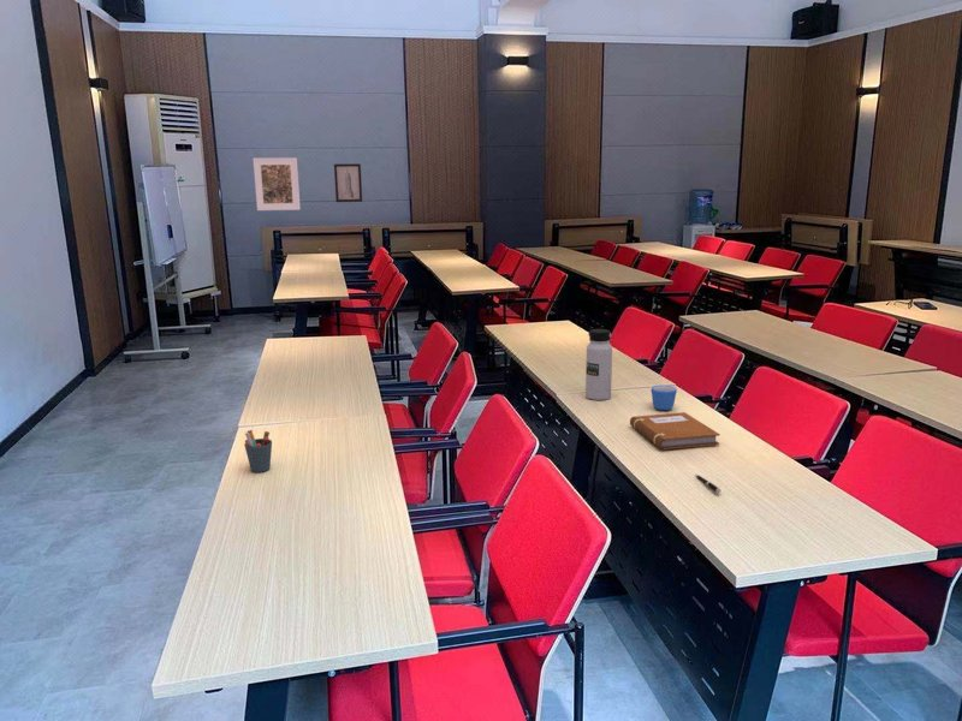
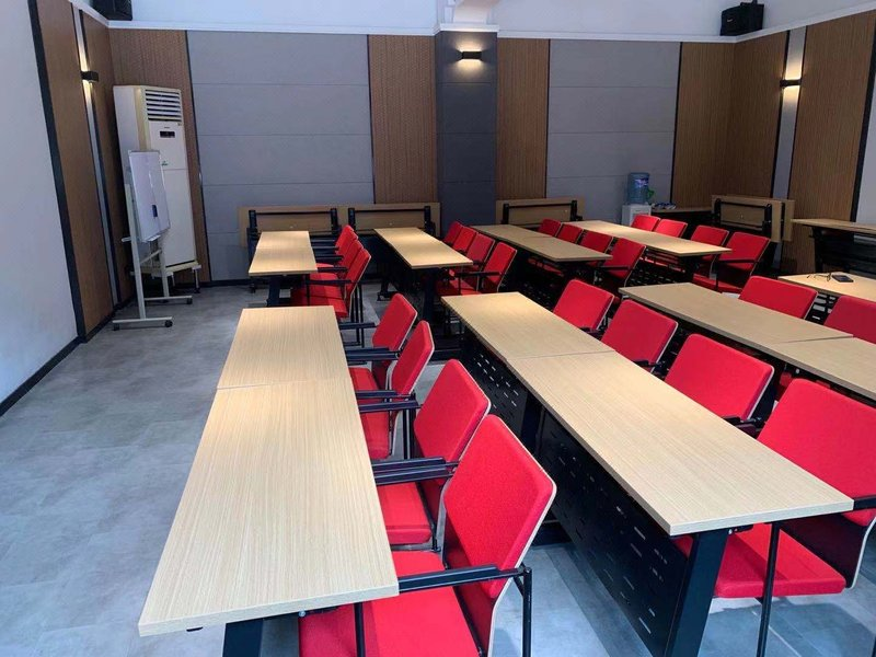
- mug [649,385,678,411]
- pen holder [243,429,273,473]
- notebook [629,411,721,451]
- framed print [253,156,302,211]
- water bottle [584,328,613,401]
- pen [694,473,721,495]
- wall art [333,162,363,203]
